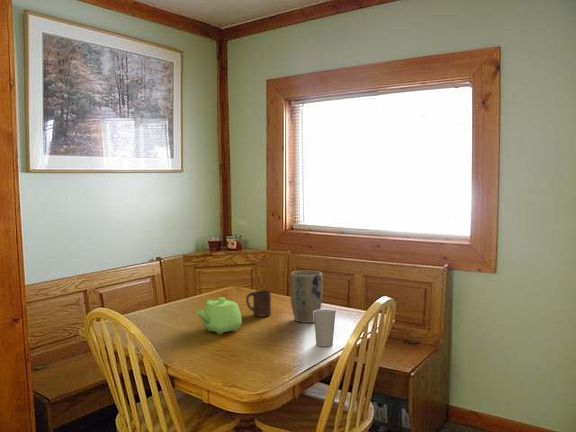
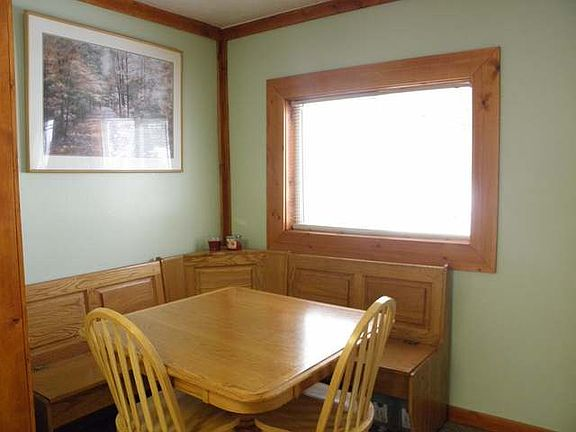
- teapot [195,297,243,335]
- cup [313,309,337,348]
- cup [245,289,272,317]
- plant pot [289,270,324,324]
